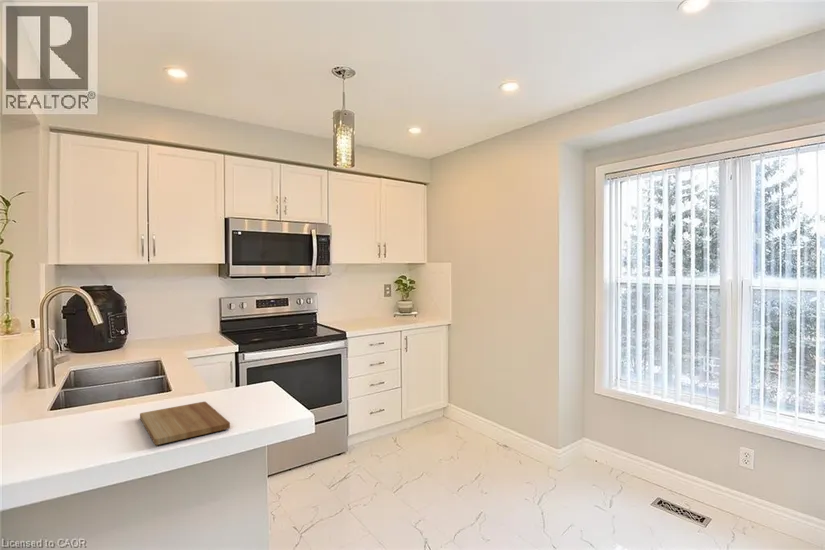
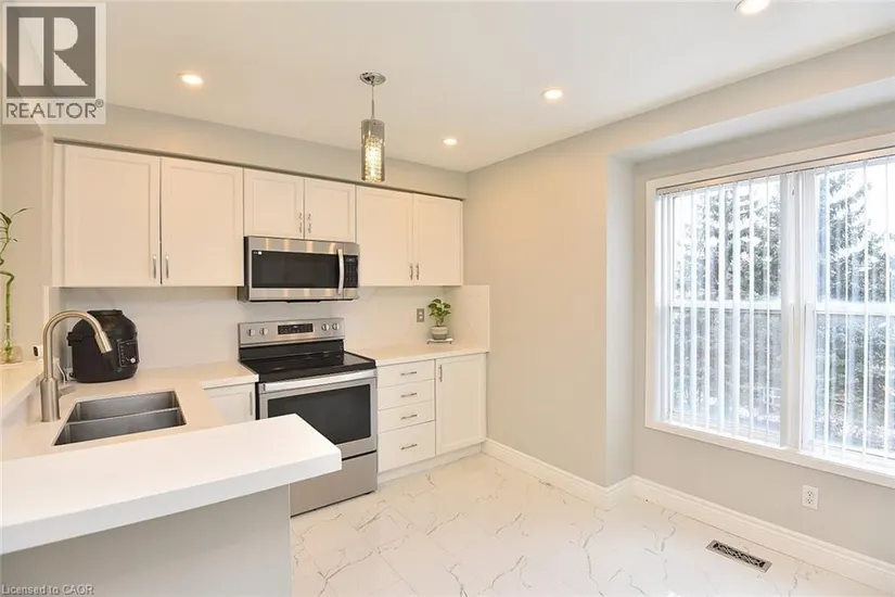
- cutting board [139,401,231,446]
